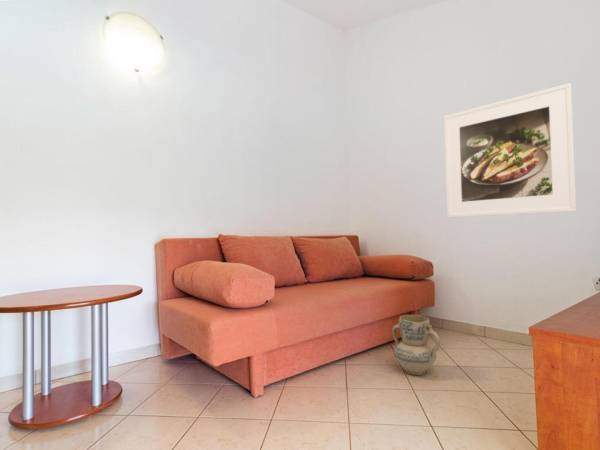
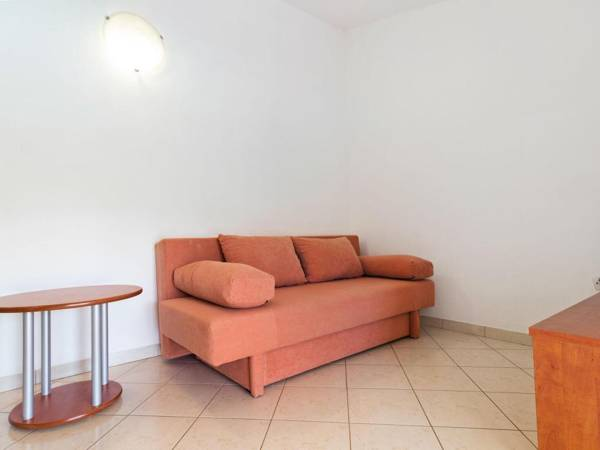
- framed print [443,82,577,219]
- ceramic jug [391,314,441,376]
